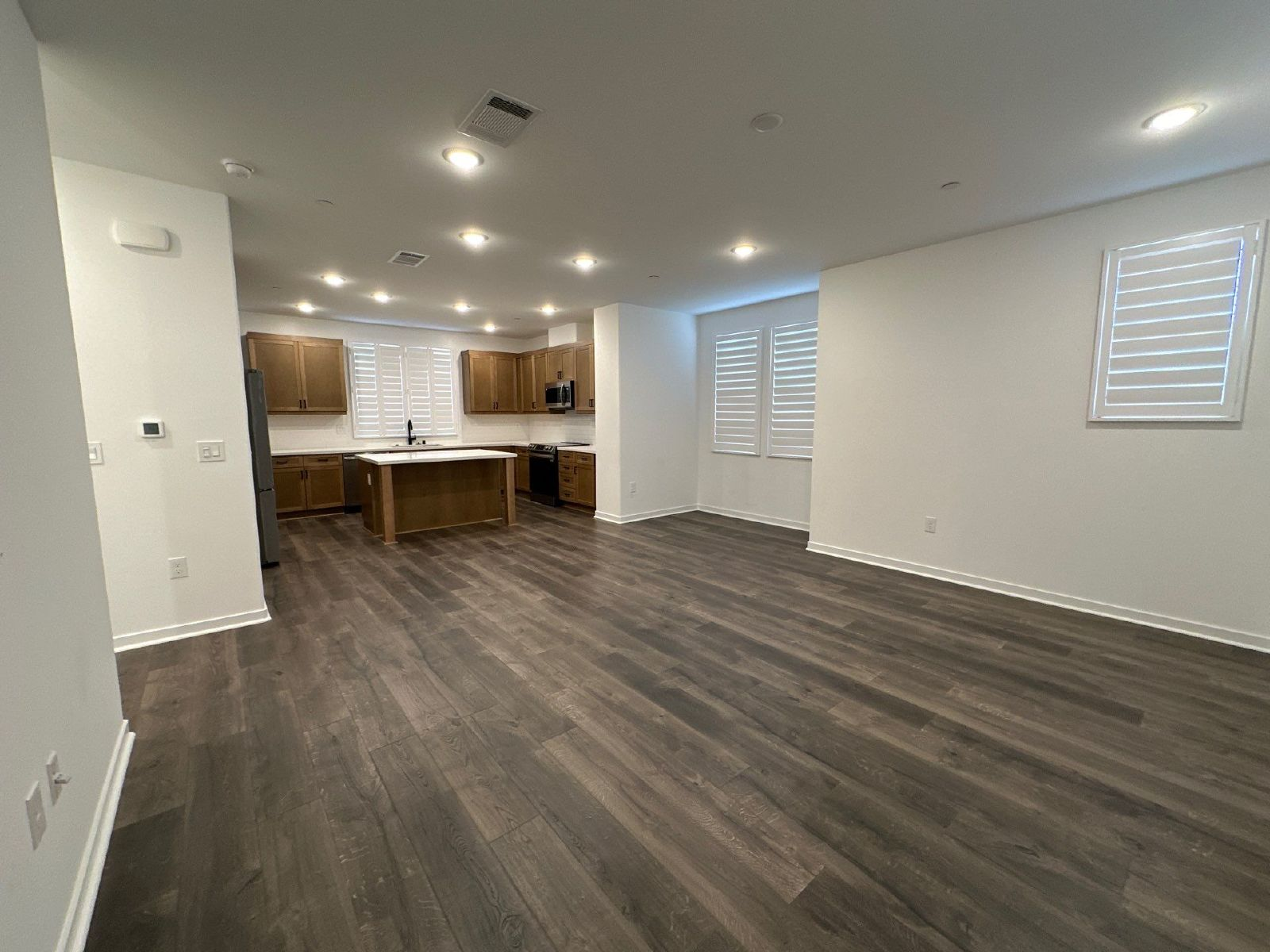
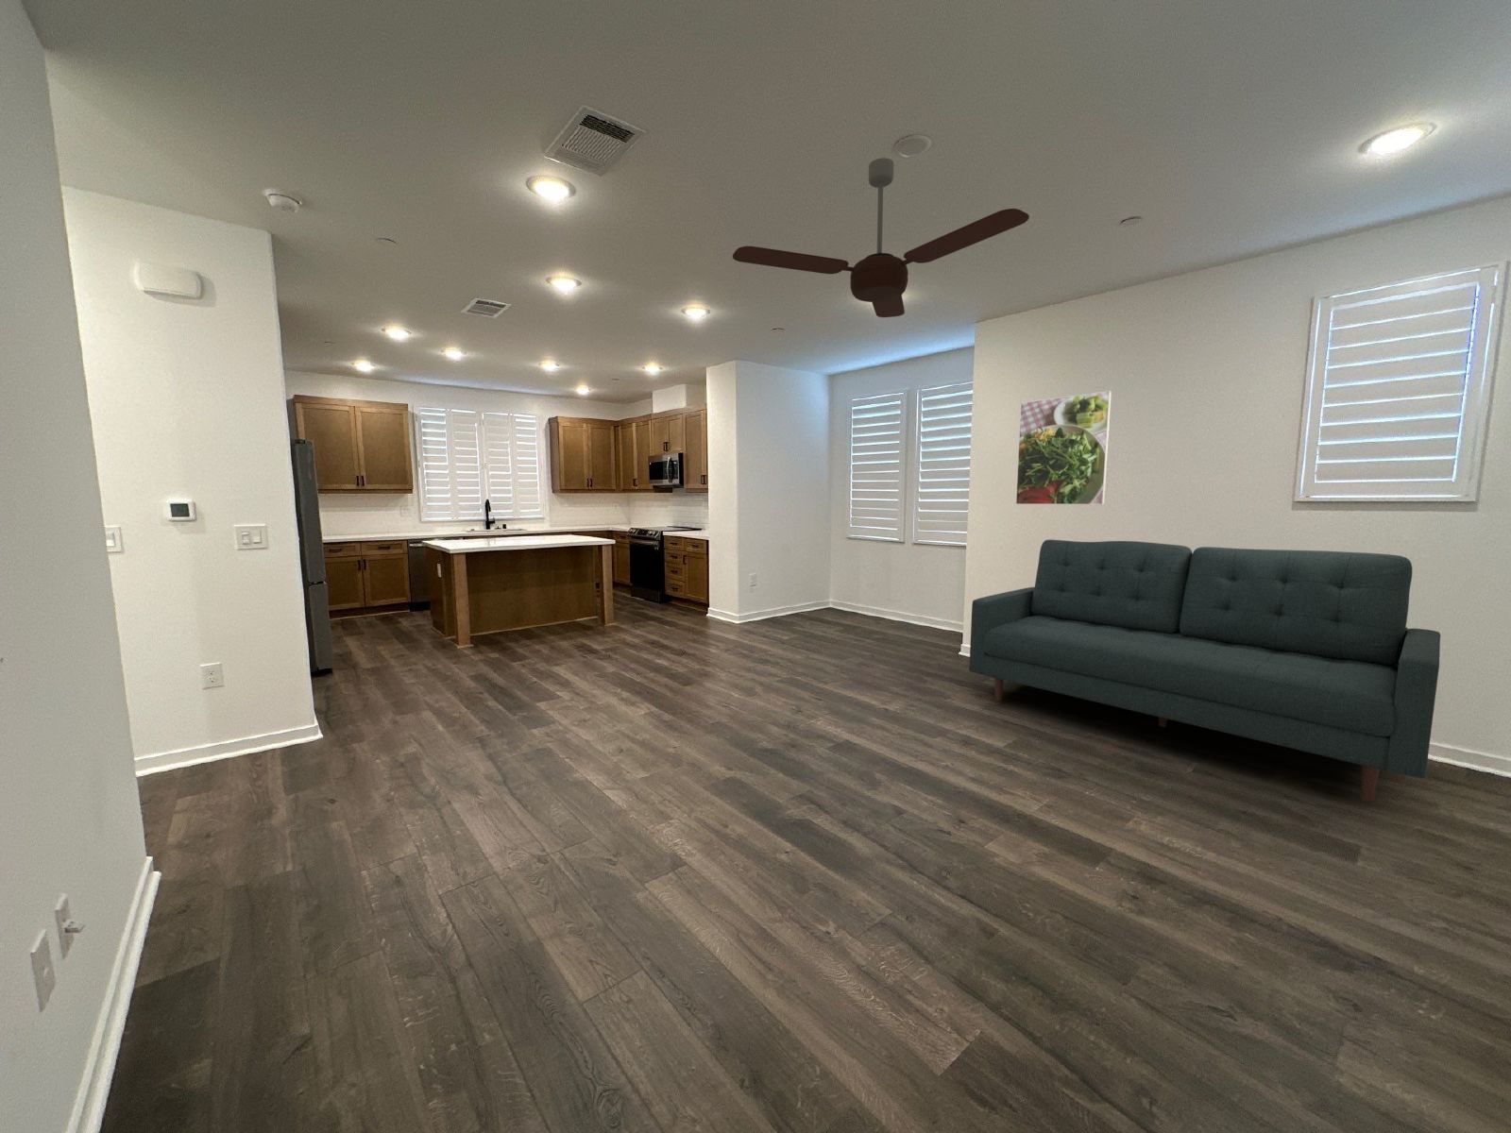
+ ceiling fan [732,157,1030,318]
+ sofa [968,538,1441,802]
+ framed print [1015,390,1112,505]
